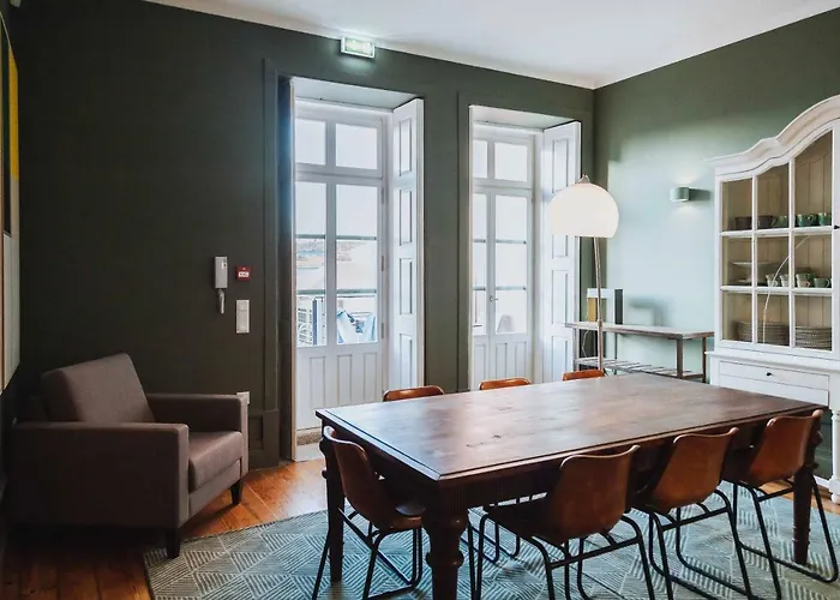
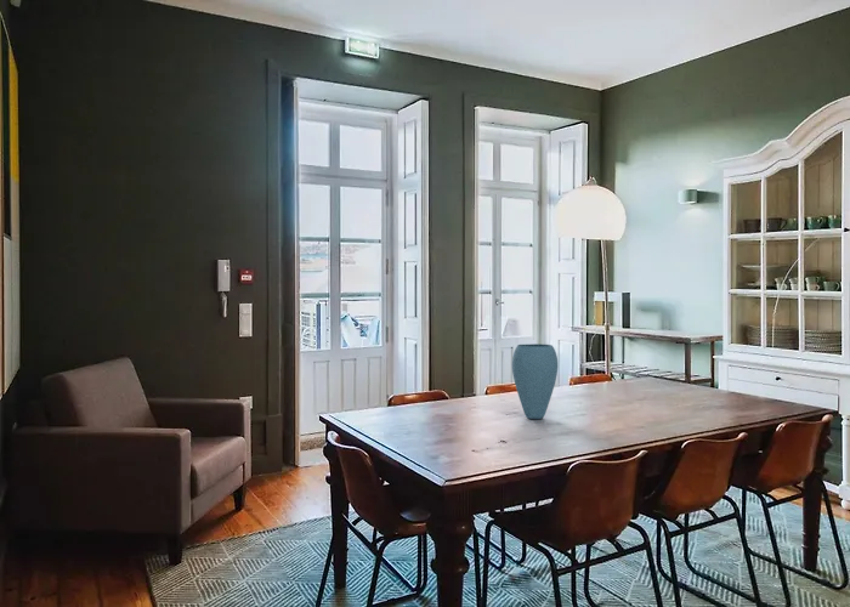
+ vase [511,342,559,420]
